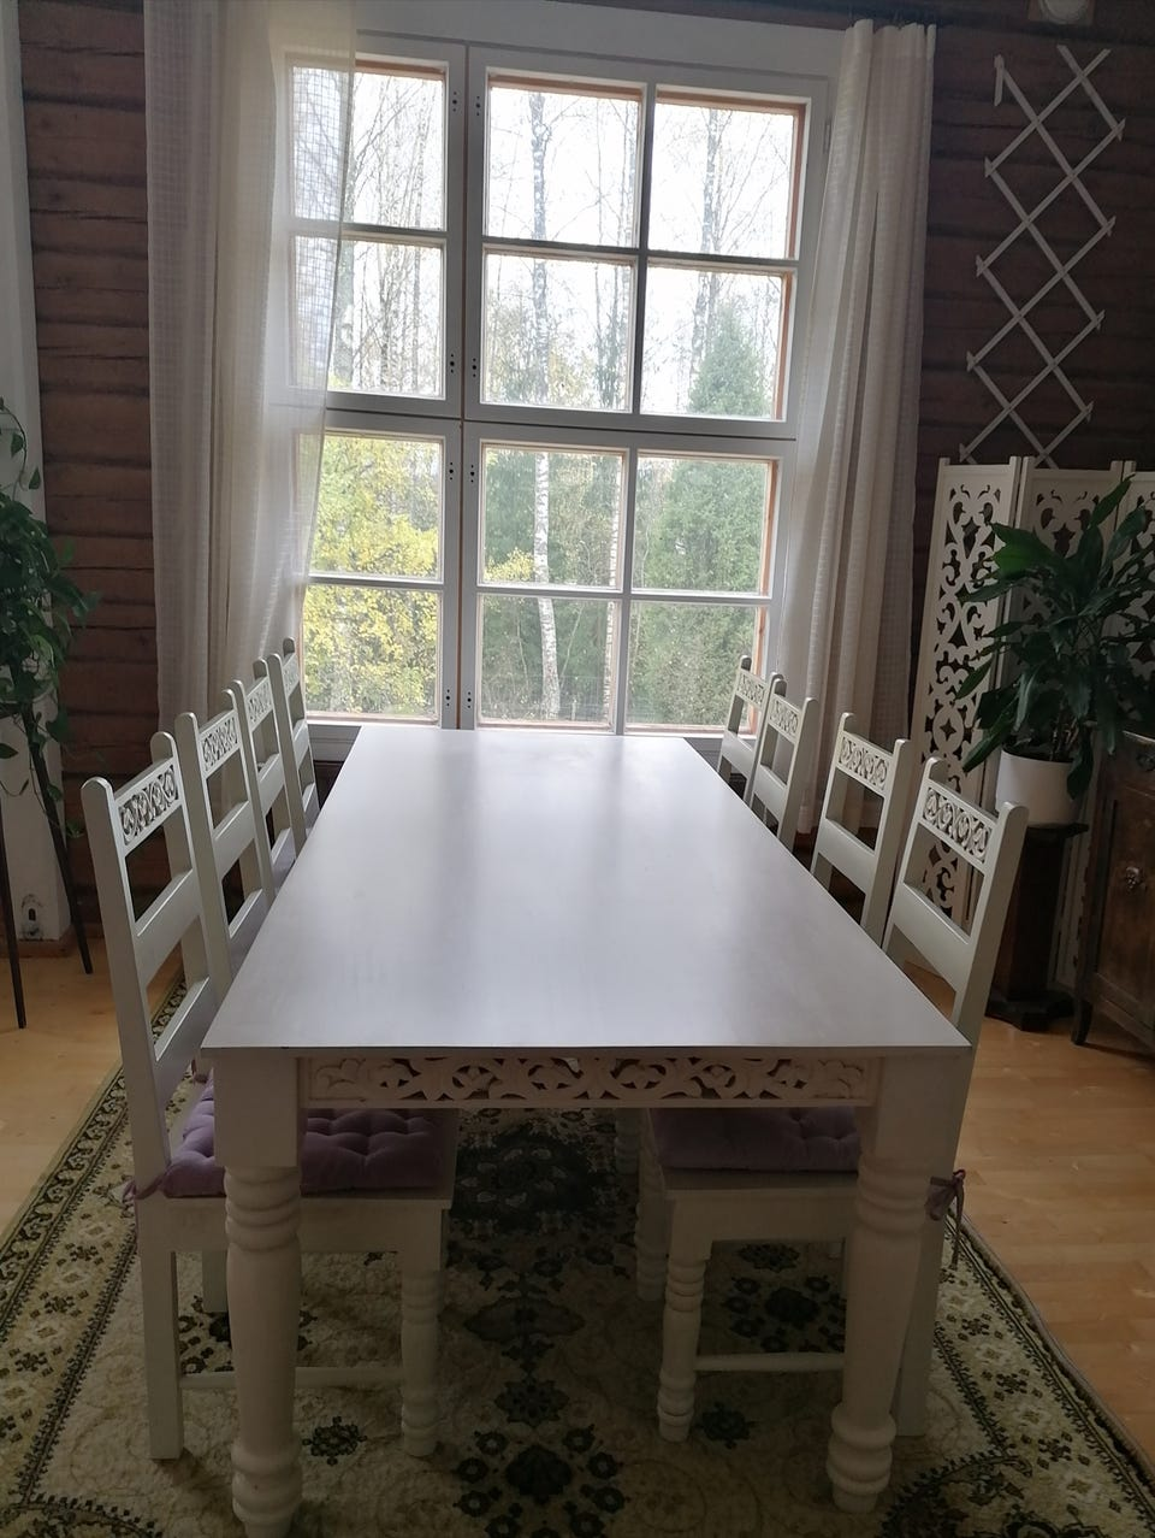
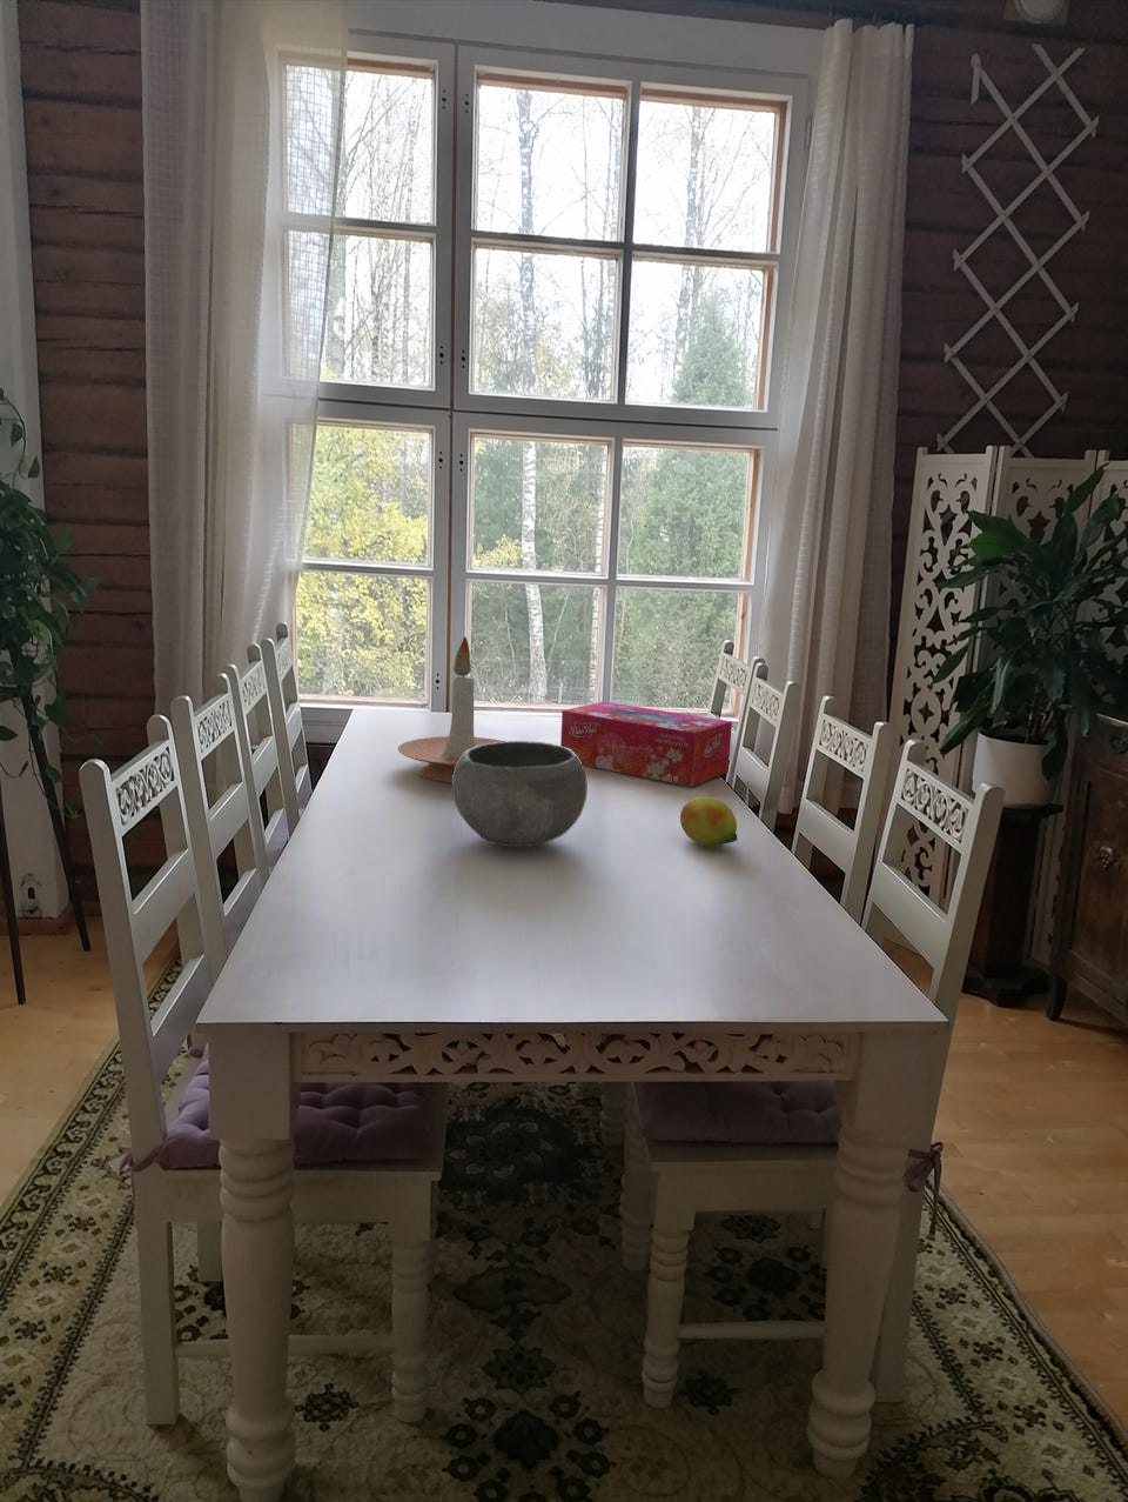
+ bowl [451,740,589,848]
+ candle holder [397,635,505,784]
+ fruit [679,795,739,848]
+ tissue box [559,701,733,788]
